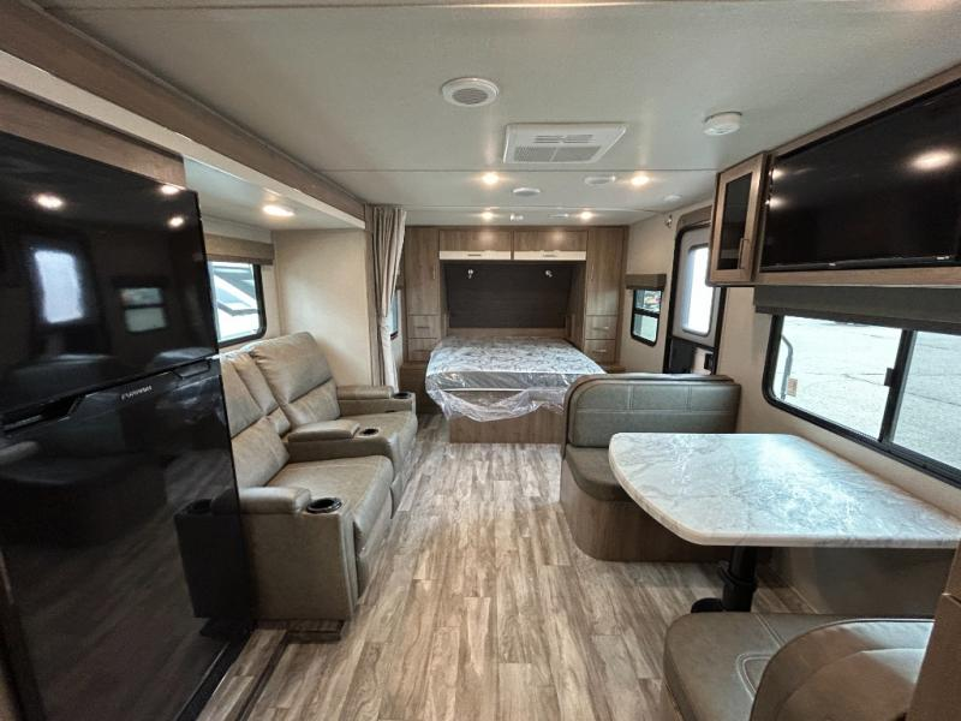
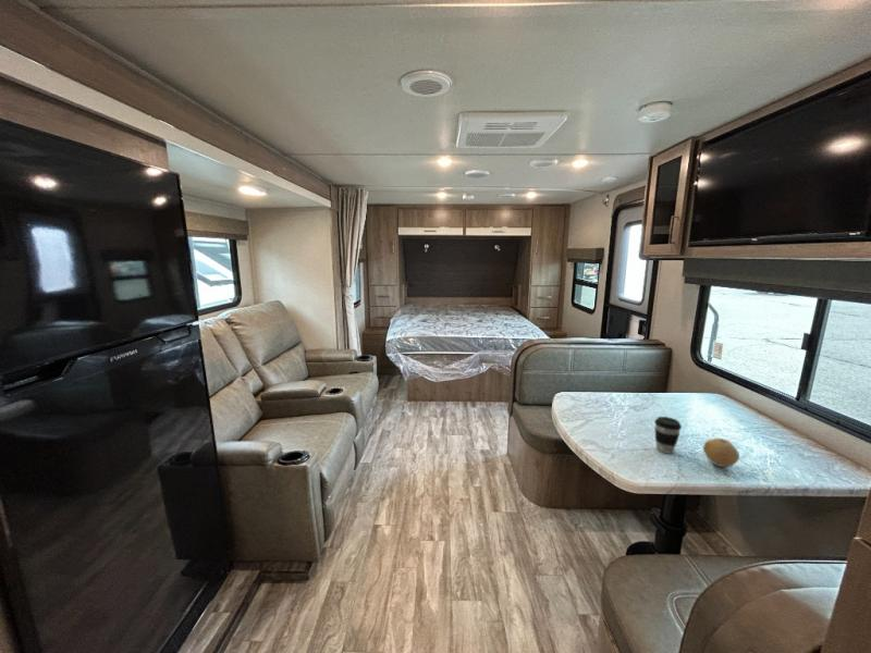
+ fruit [702,438,740,468]
+ coffee cup [653,416,683,455]
